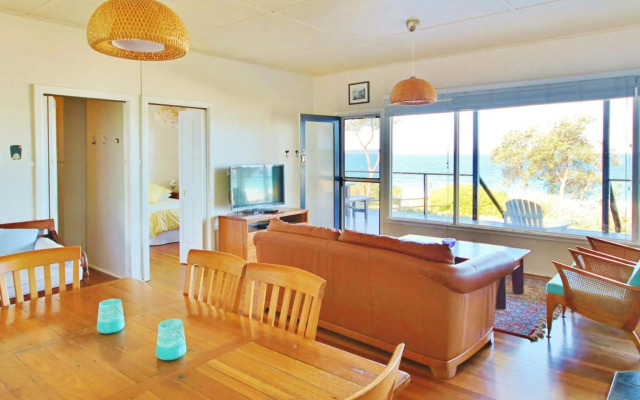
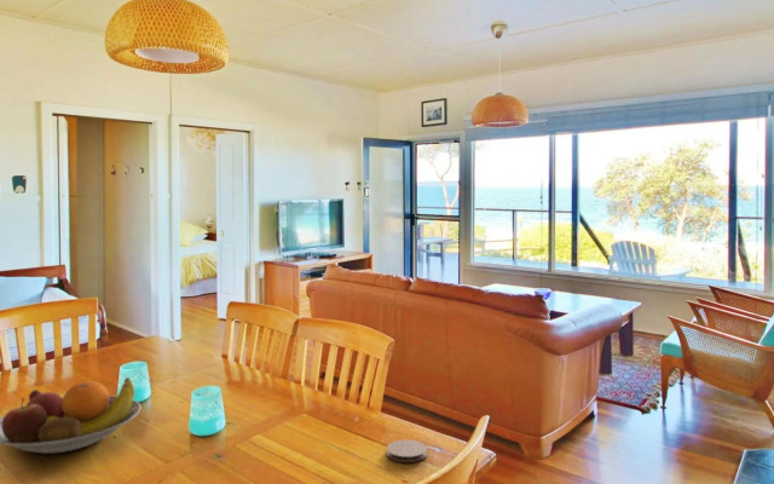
+ fruit bowl [0,376,141,455]
+ coaster [386,439,428,463]
